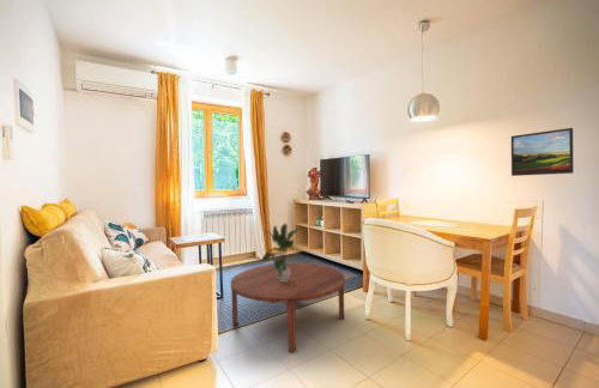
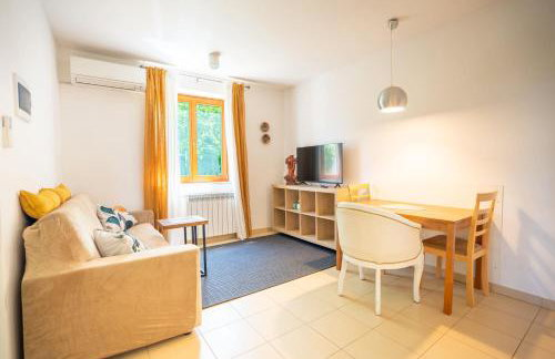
- potted plant [260,223,300,281]
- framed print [510,127,575,177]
- coffee table [230,262,346,352]
